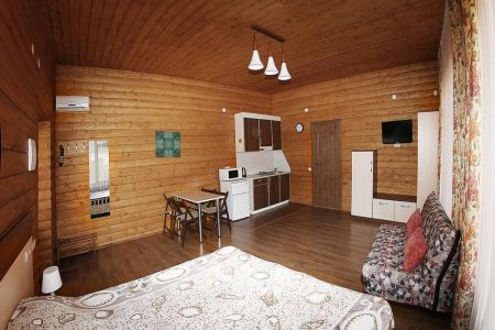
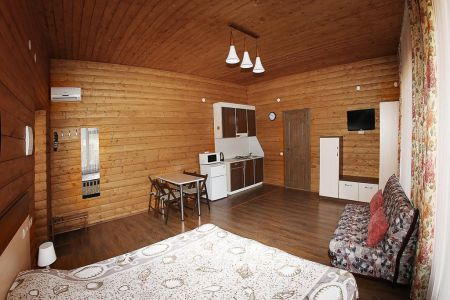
- wall art [154,130,182,158]
